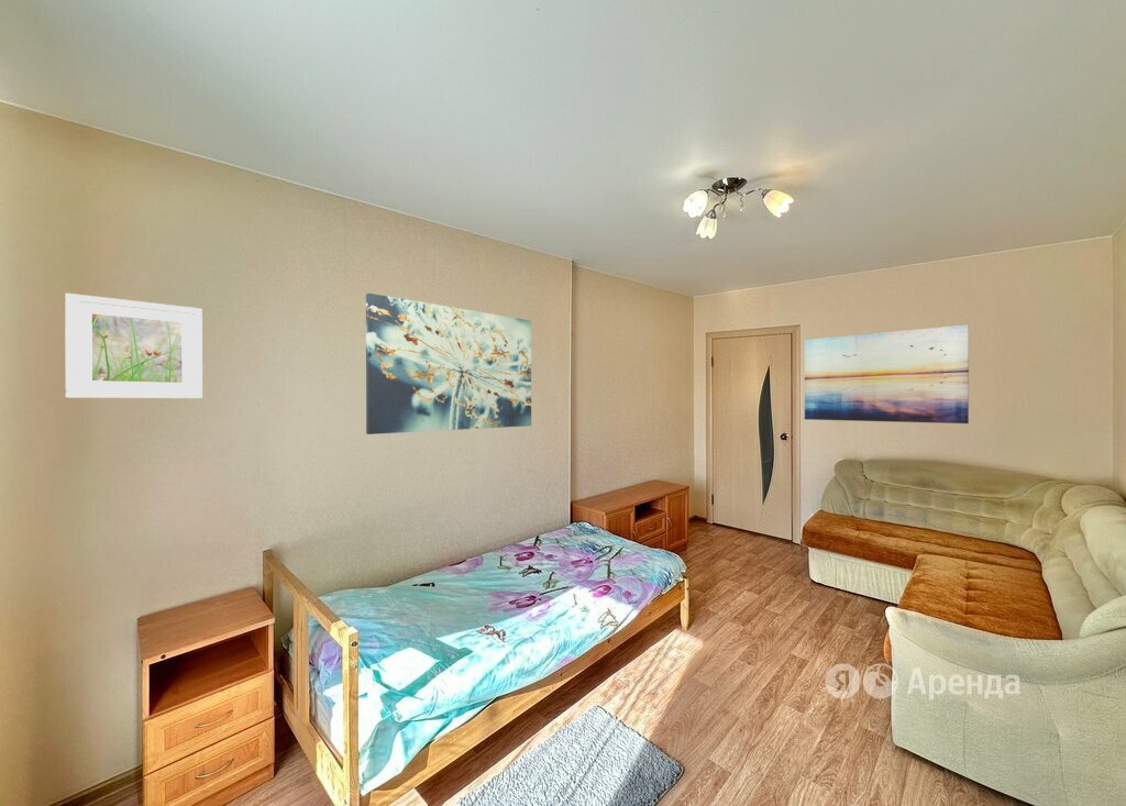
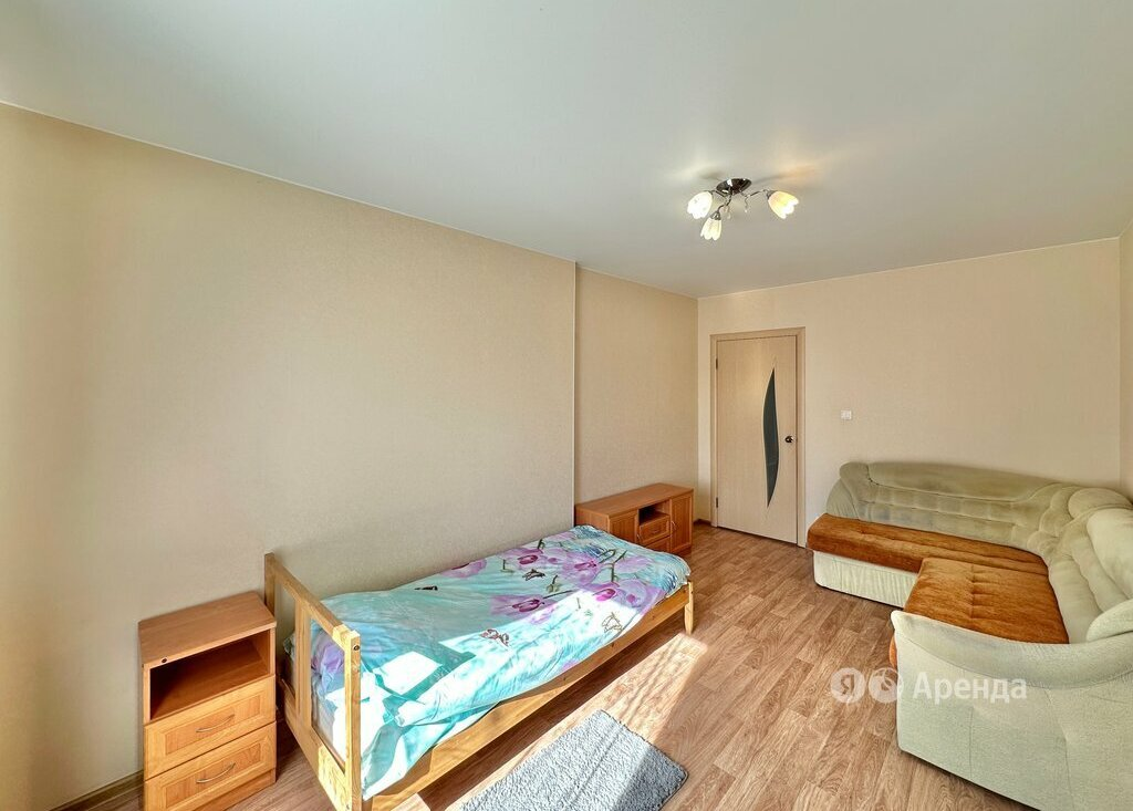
- wall art [804,323,970,424]
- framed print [64,292,203,399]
- wall art [365,292,532,435]
